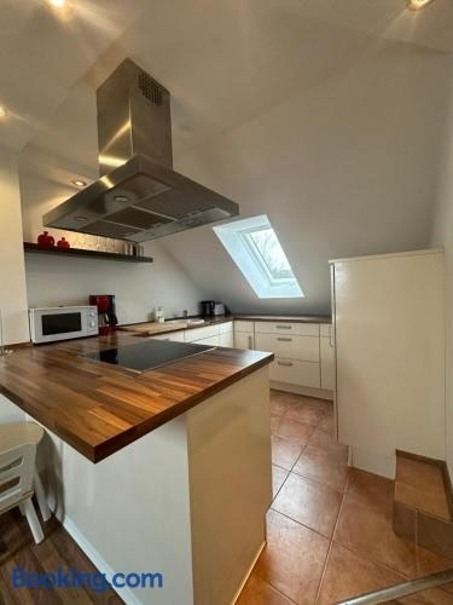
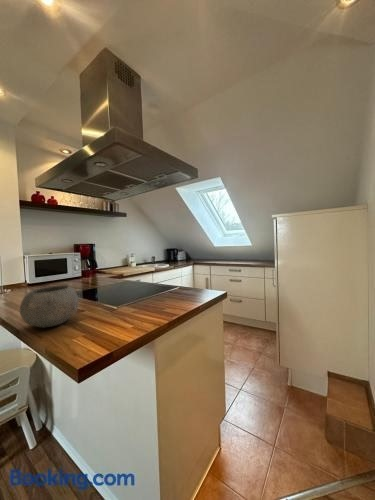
+ bowl [19,285,80,329]
